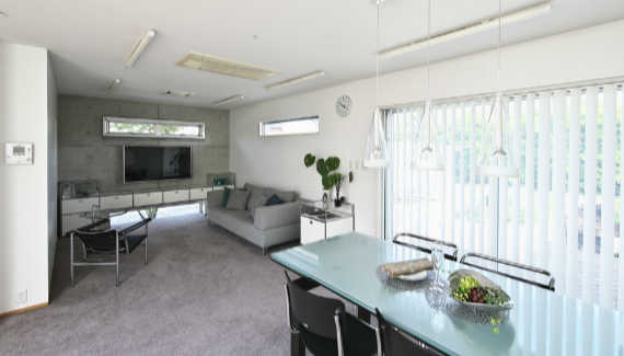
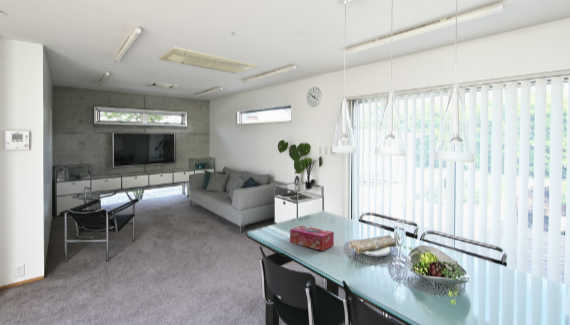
+ tissue box [289,225,335,252]
